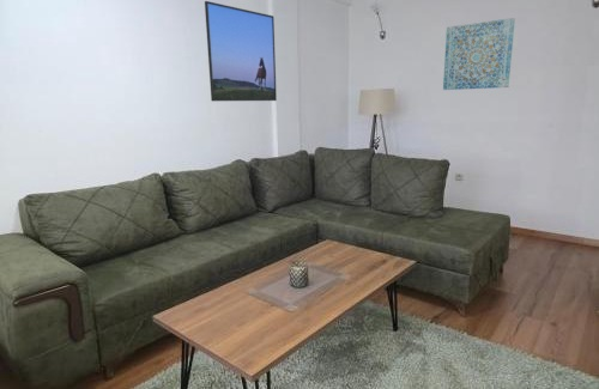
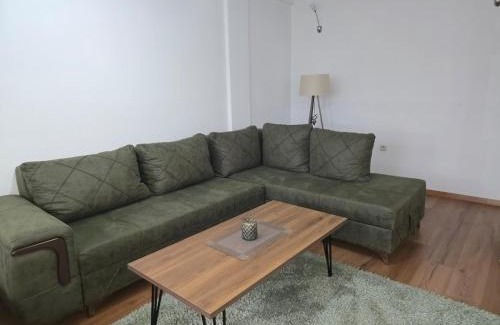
- wall art [442,17,516,91]
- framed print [204,0,278,102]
